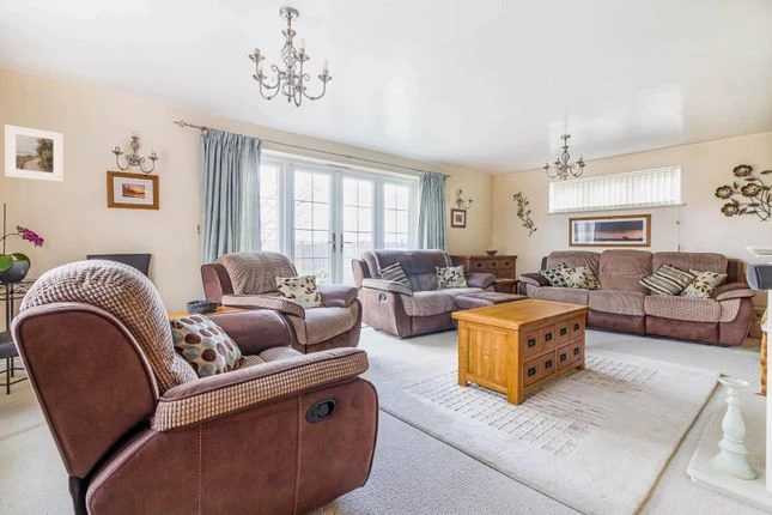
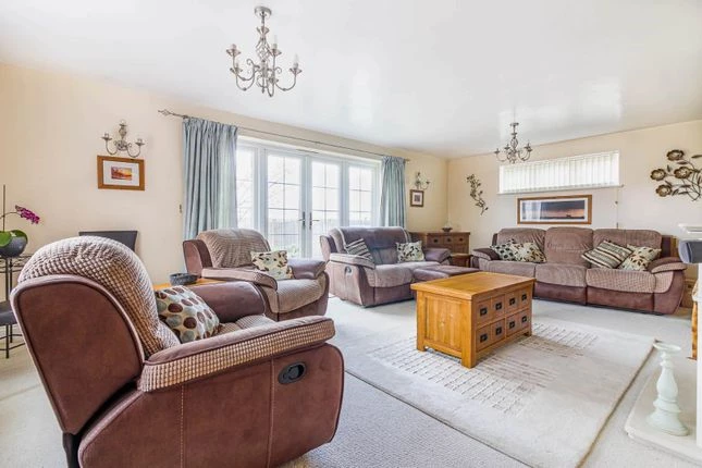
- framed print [4,123,65,183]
